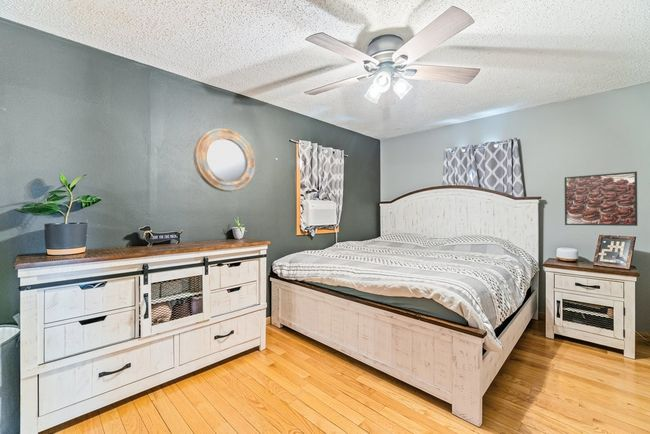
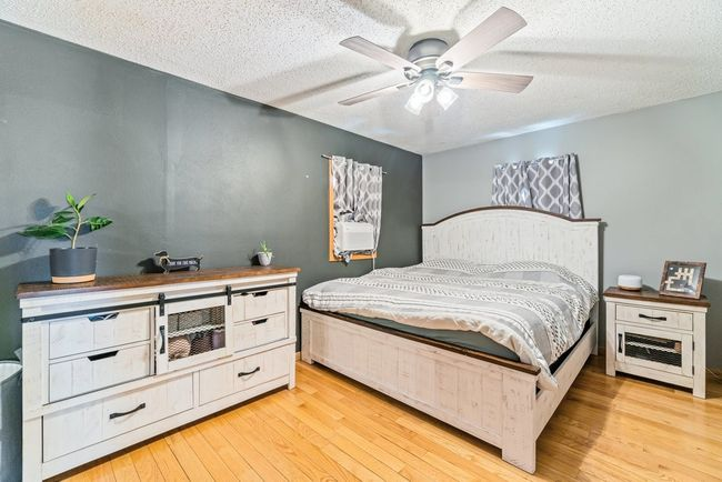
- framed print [564,170,638,227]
- home mirror [193,128,256,193]
